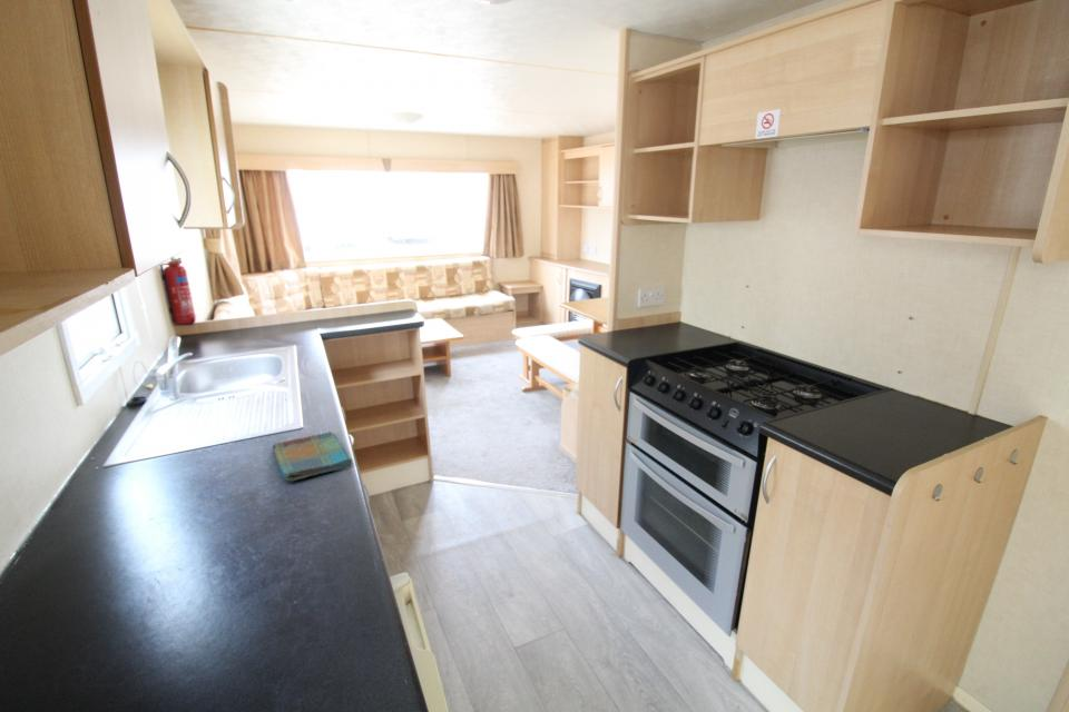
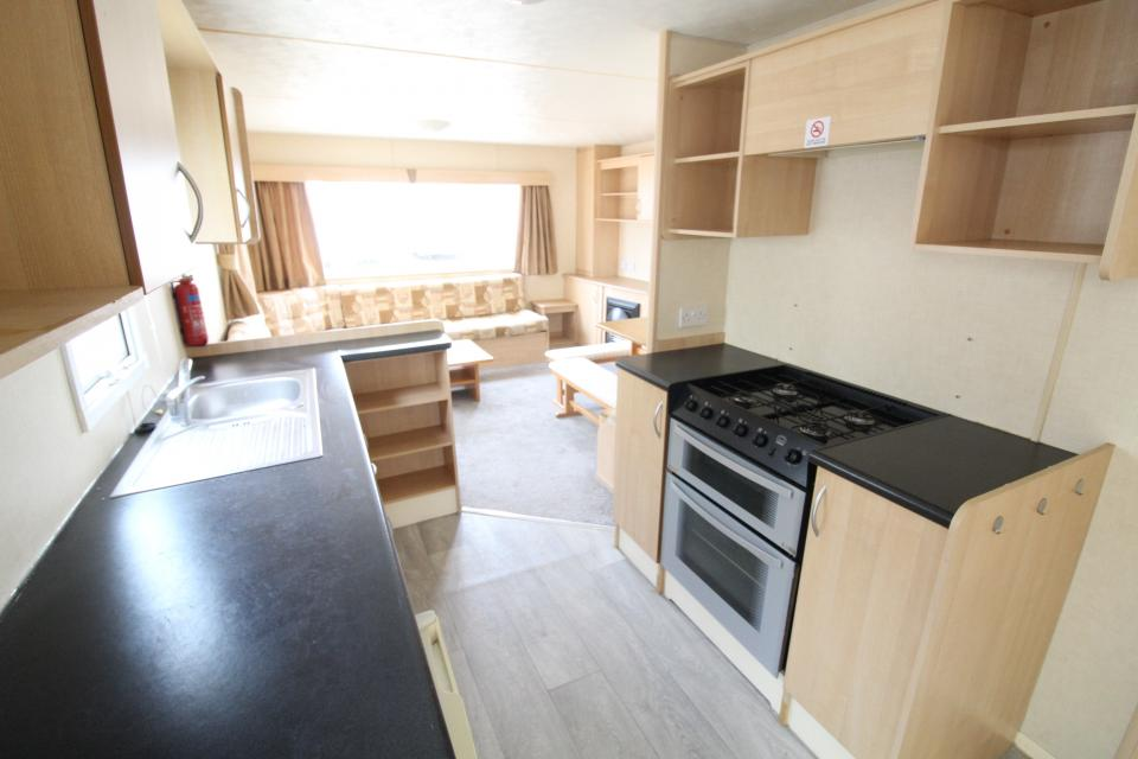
- dish towel [272,431,354,482]
